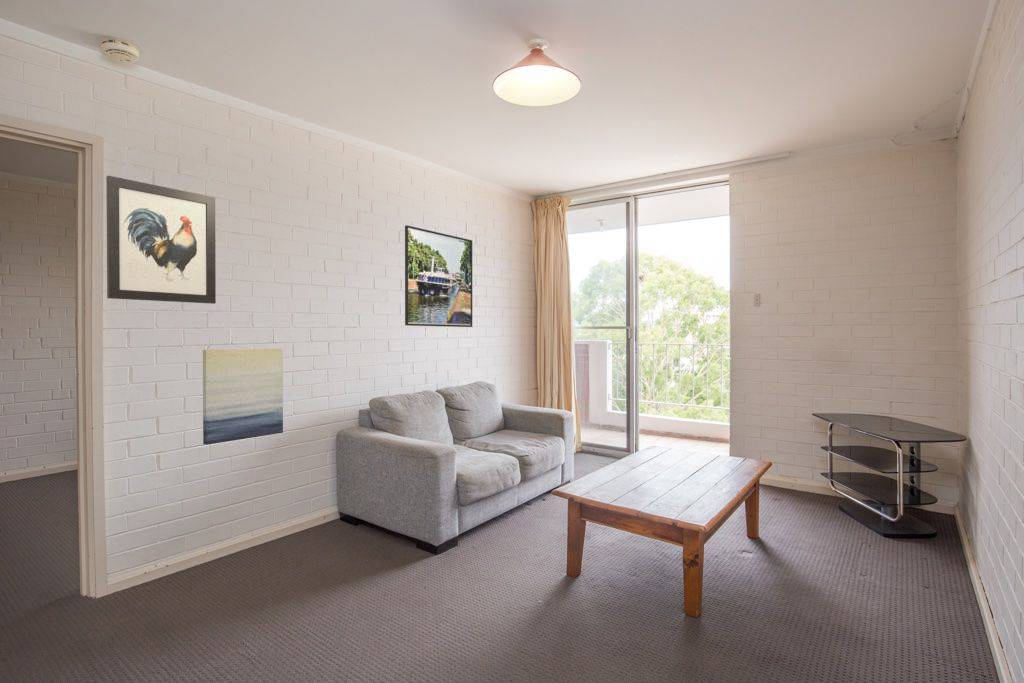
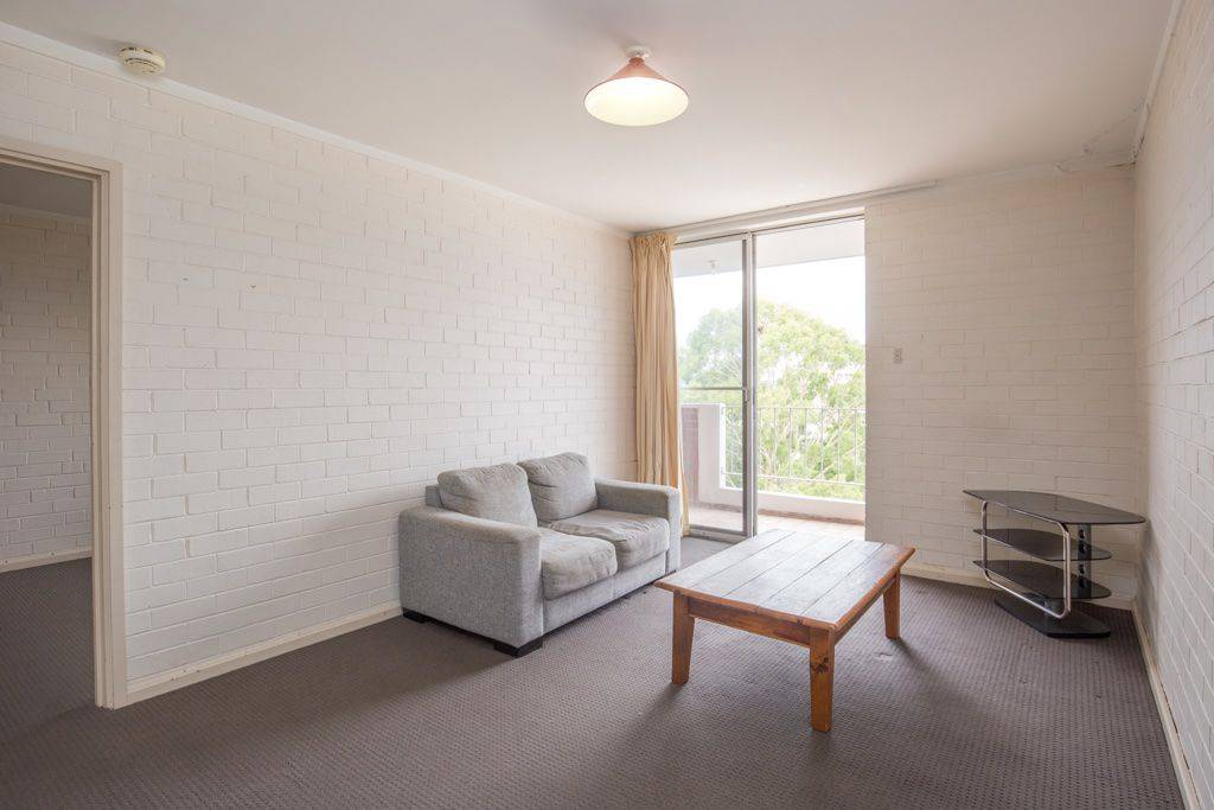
- wall art [105,175,217,305]
- wall art [202,348,284,446]
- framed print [404,224,473,328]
